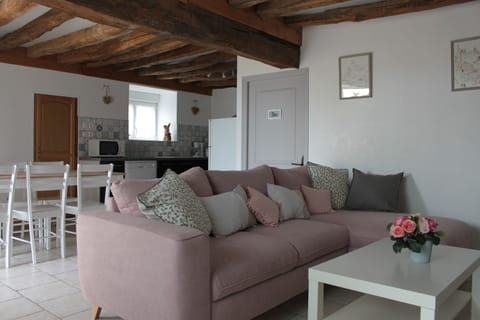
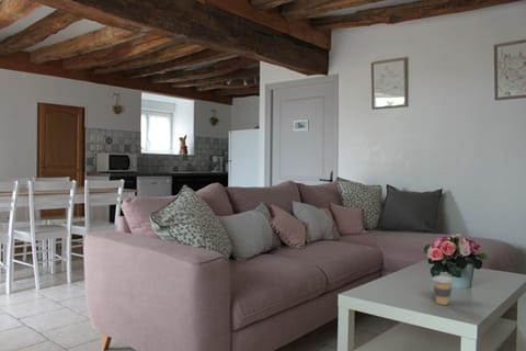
+ coffee cup [432,274,454,306]
